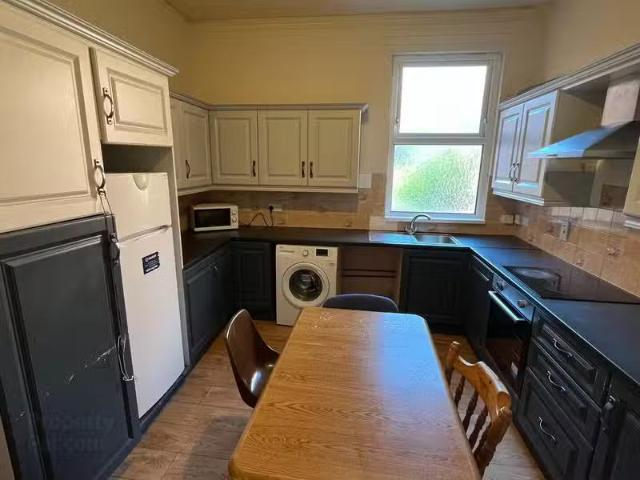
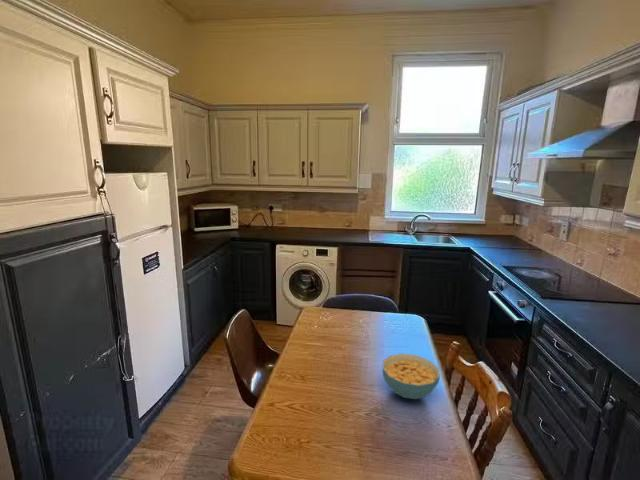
+ cereal bowl [381,353,441,400]
